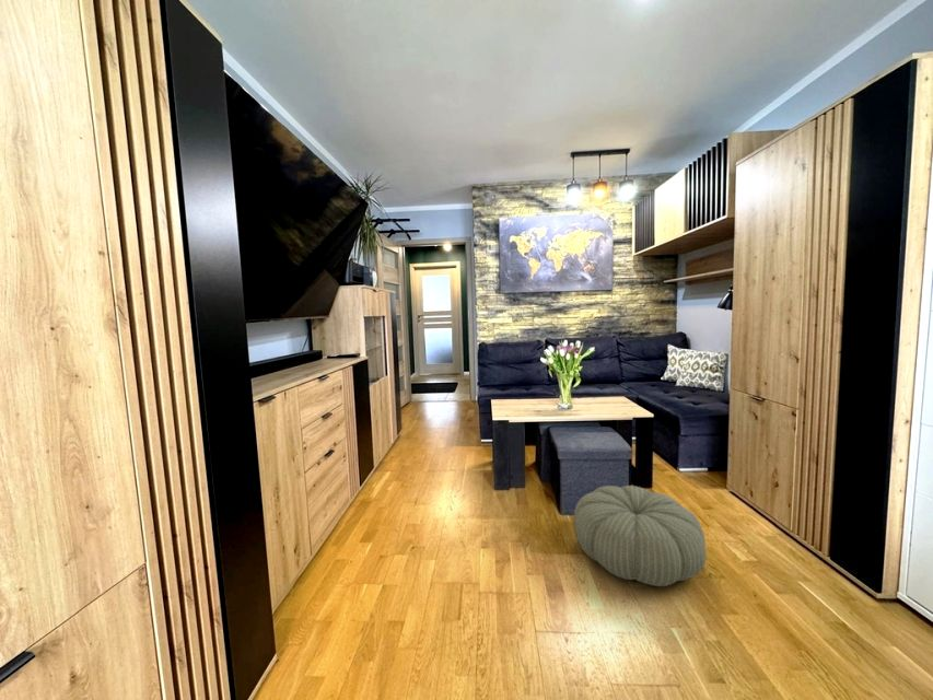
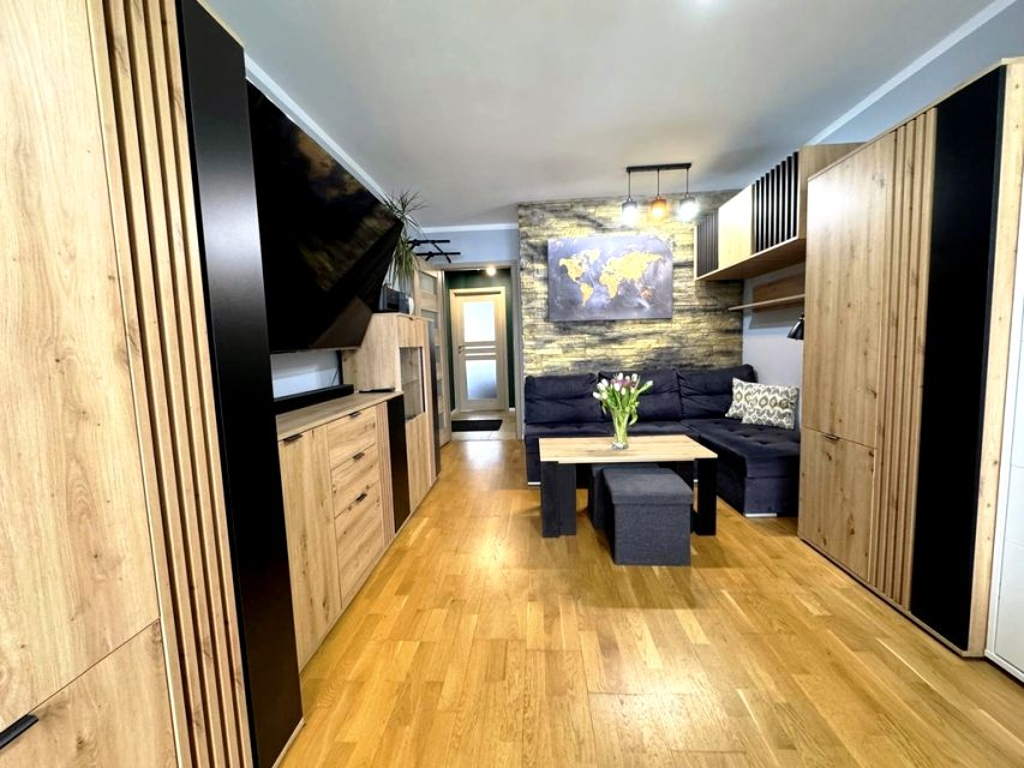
- pouf [573,485,707,587]
